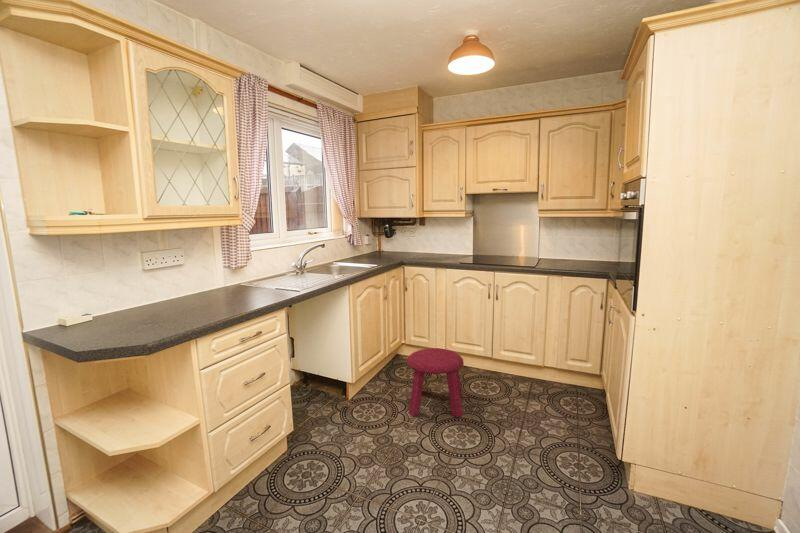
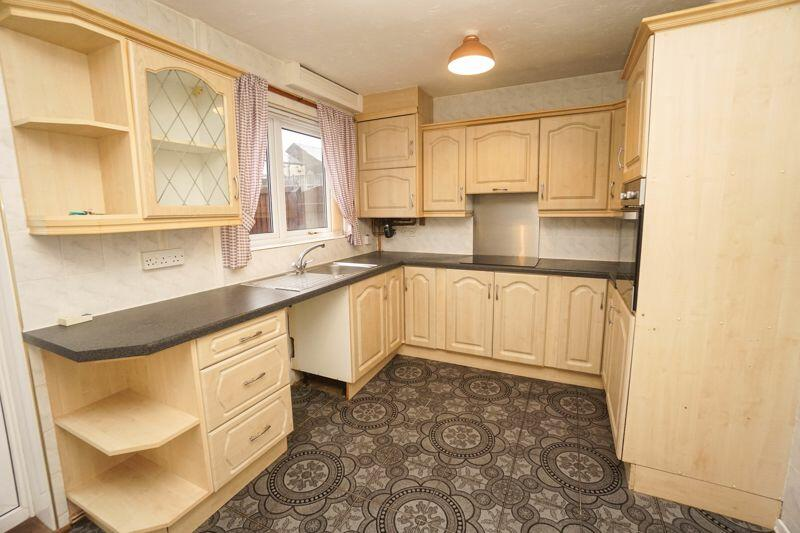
- stool [406,347,465,419]
